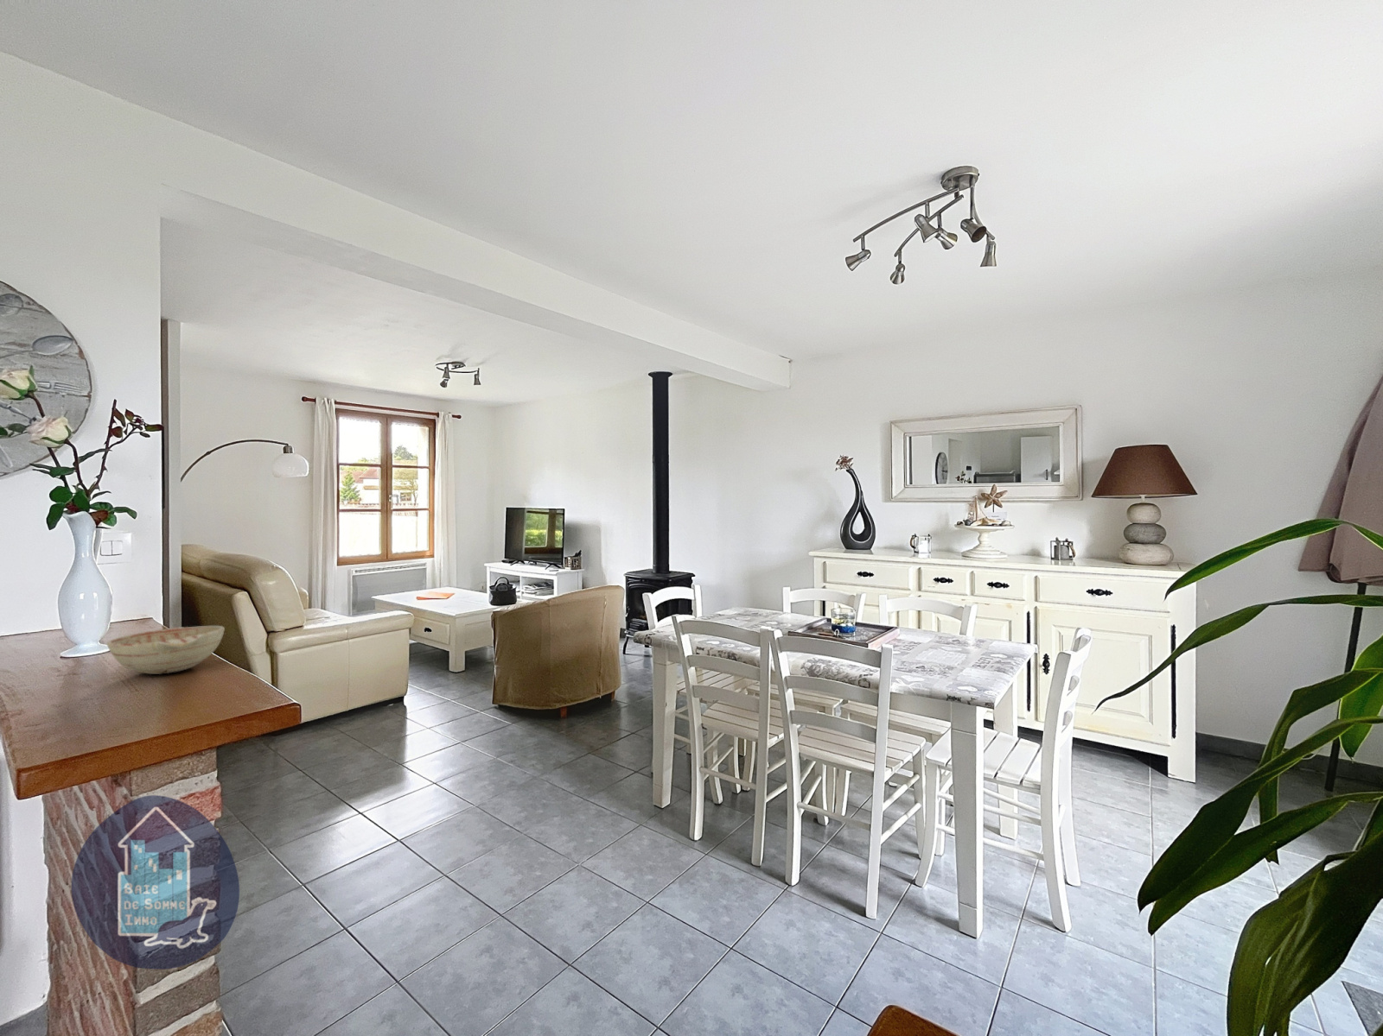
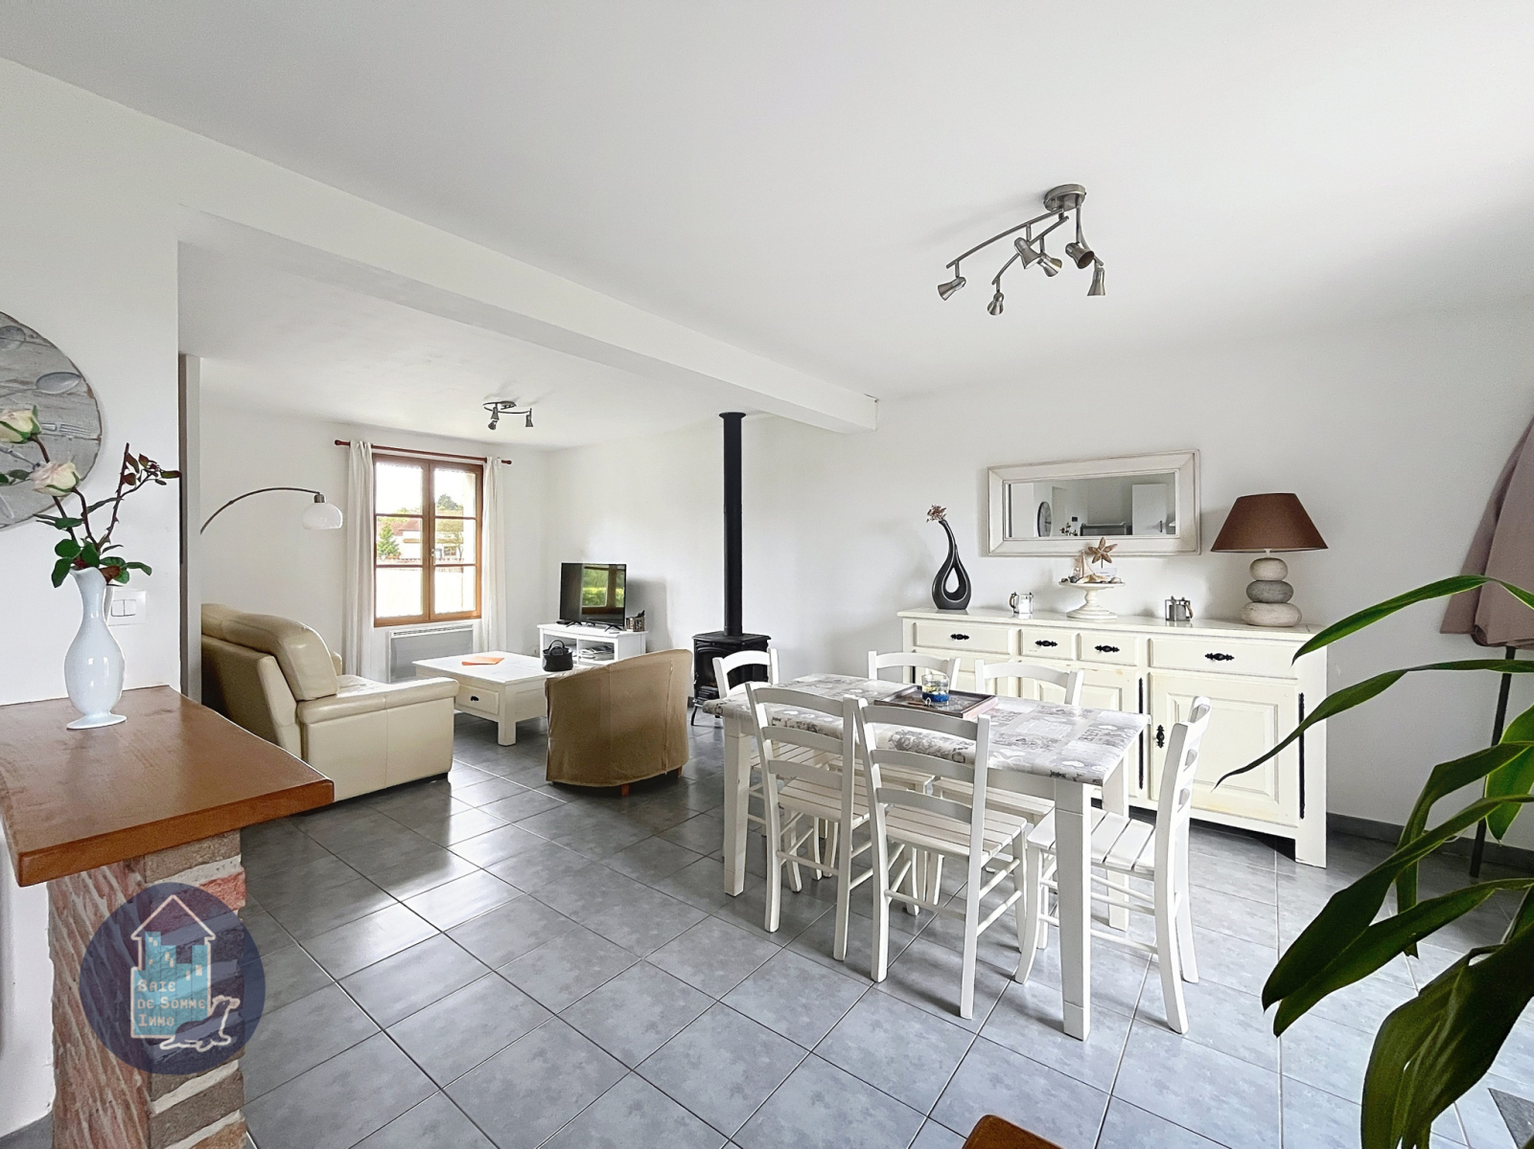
- decorative bowl [107,625,225,675]
